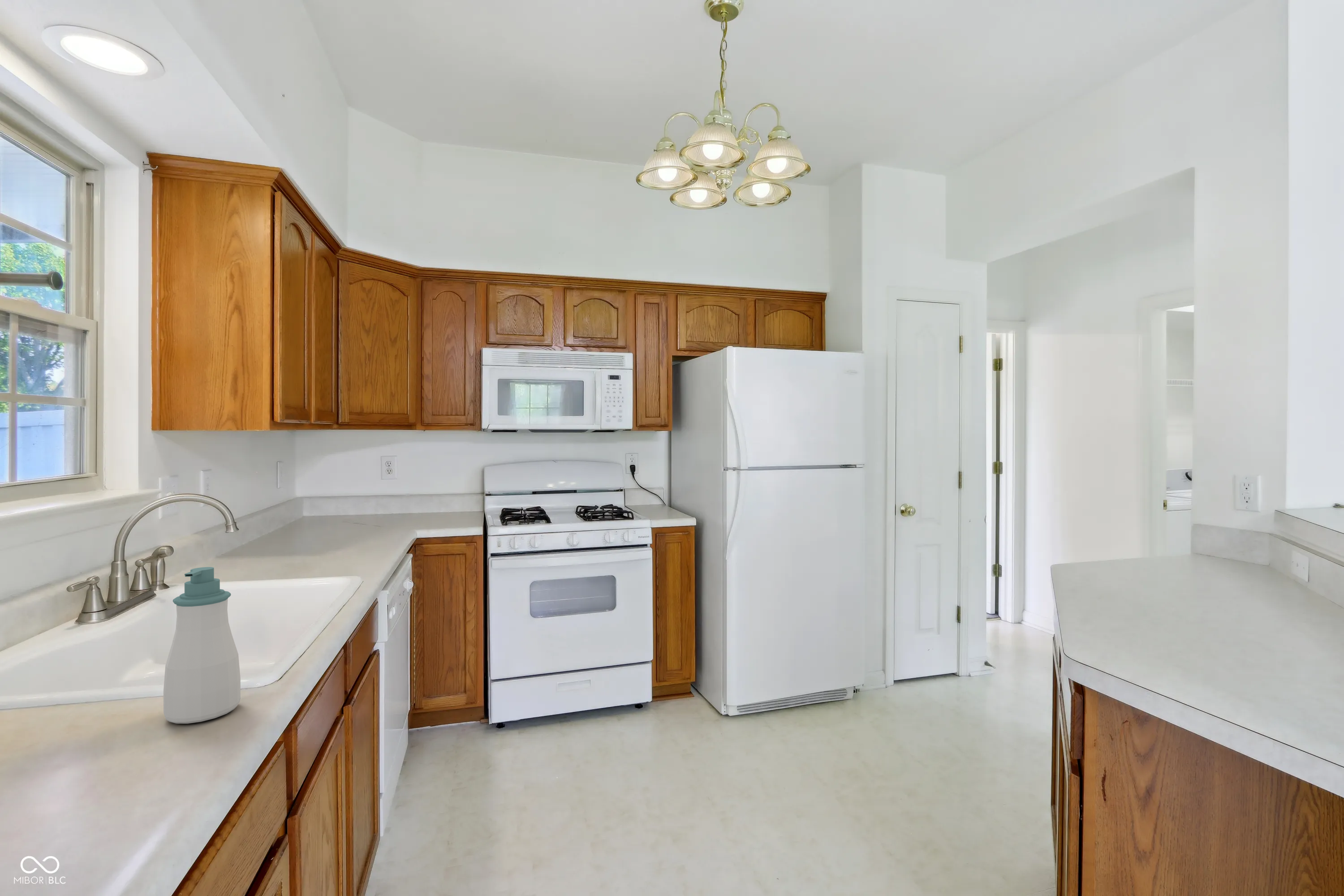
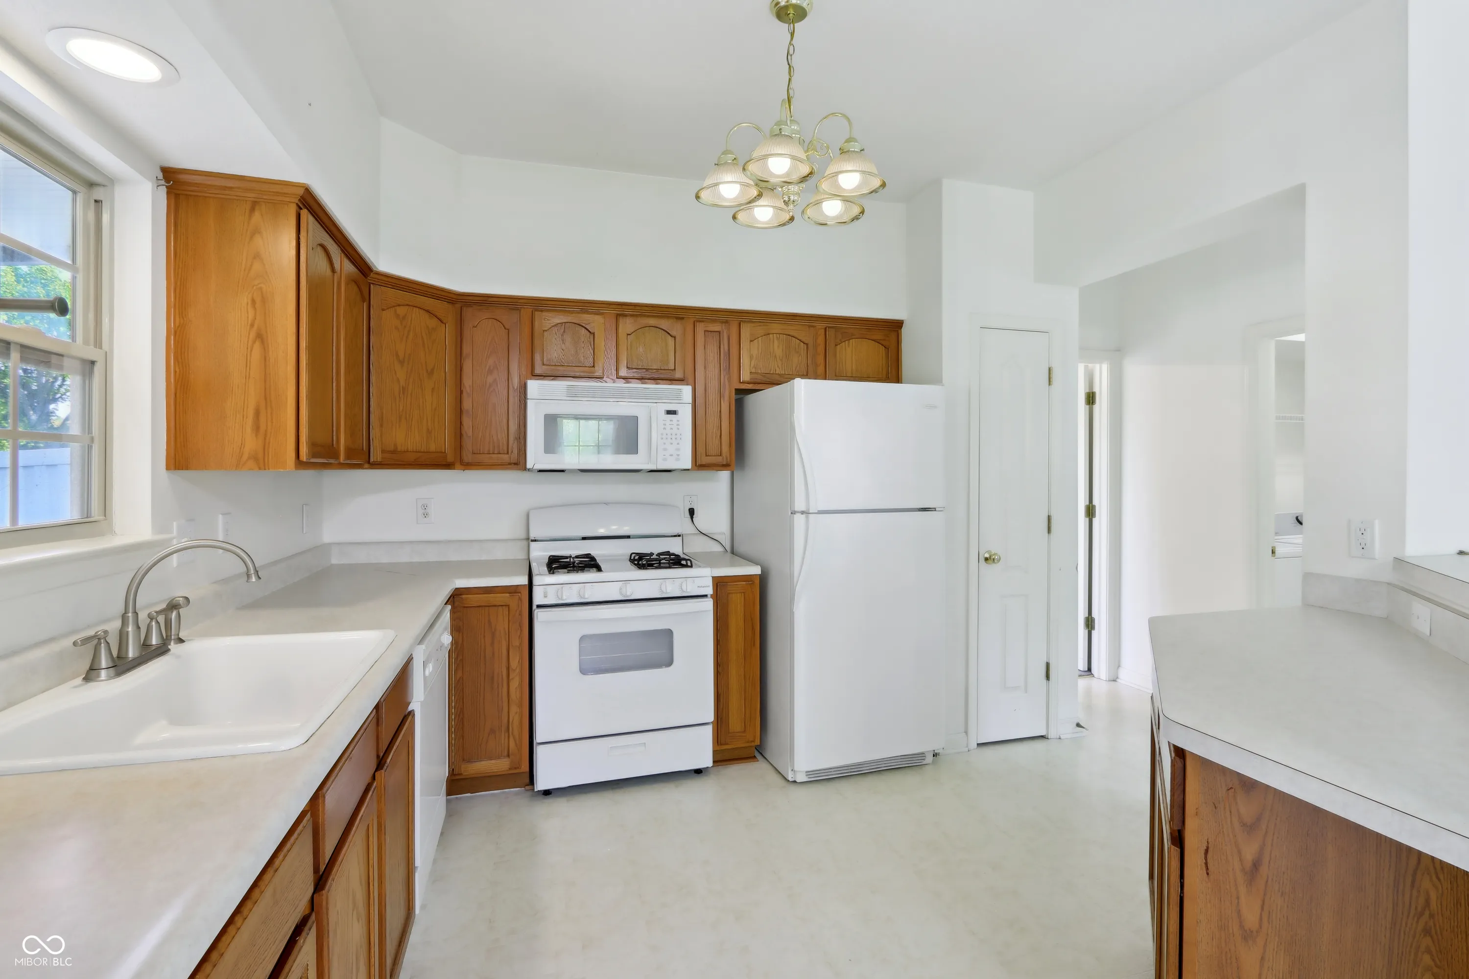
- soap bottle [163,567,241,724]
